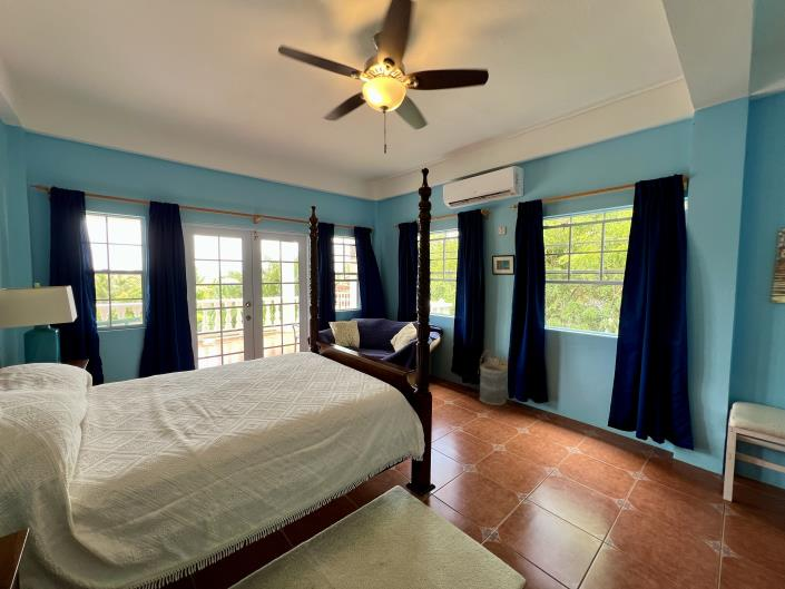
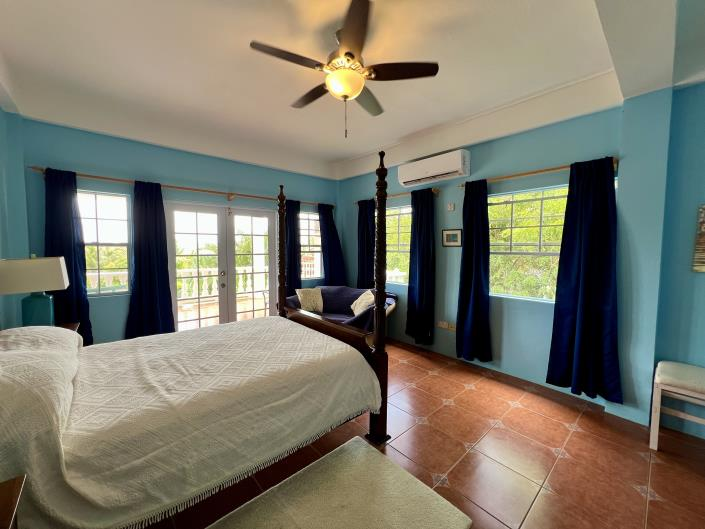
- basket [478,349,509,406]
